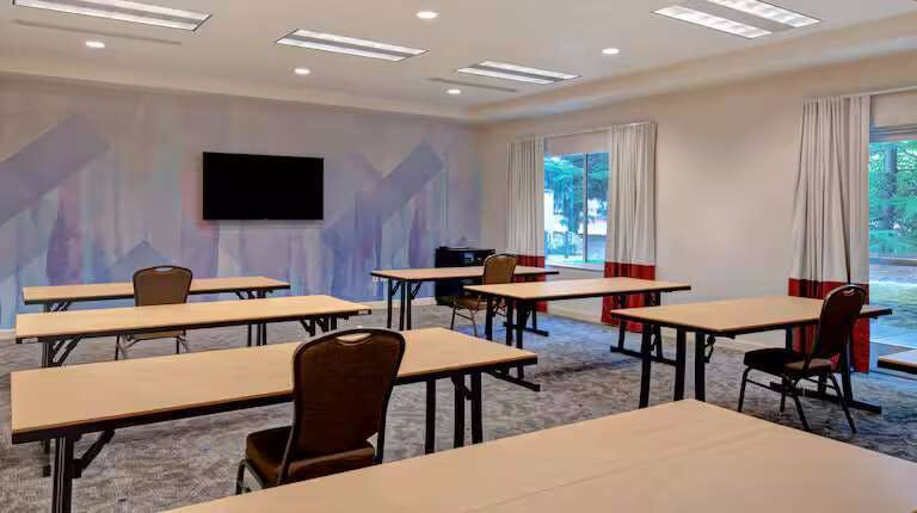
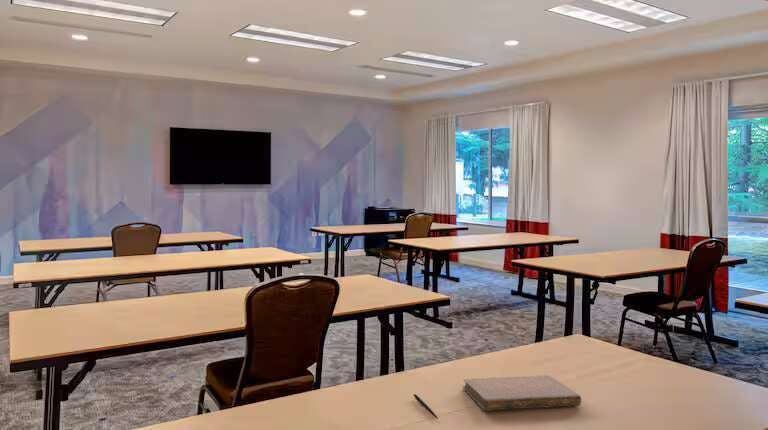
+ pen [413,393,439,420]
+ notebook [462,374,582,412]
